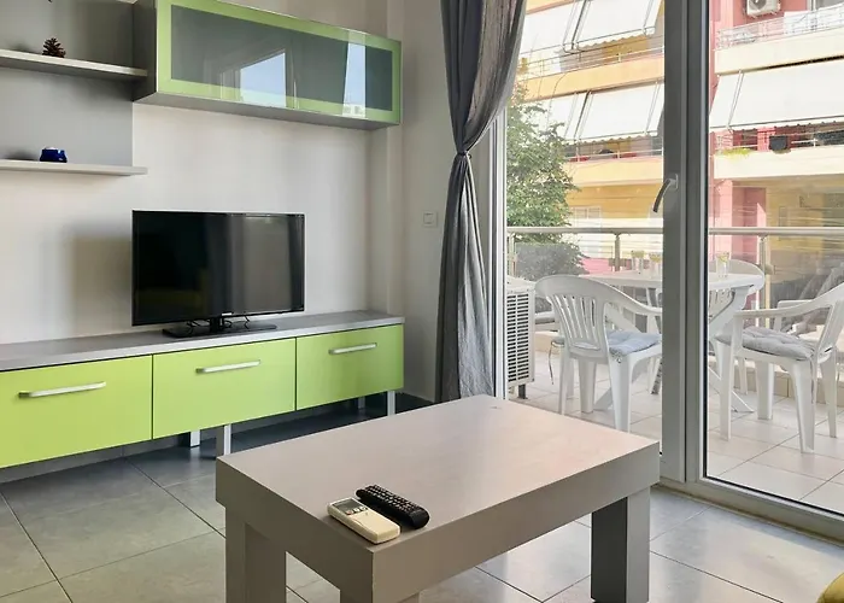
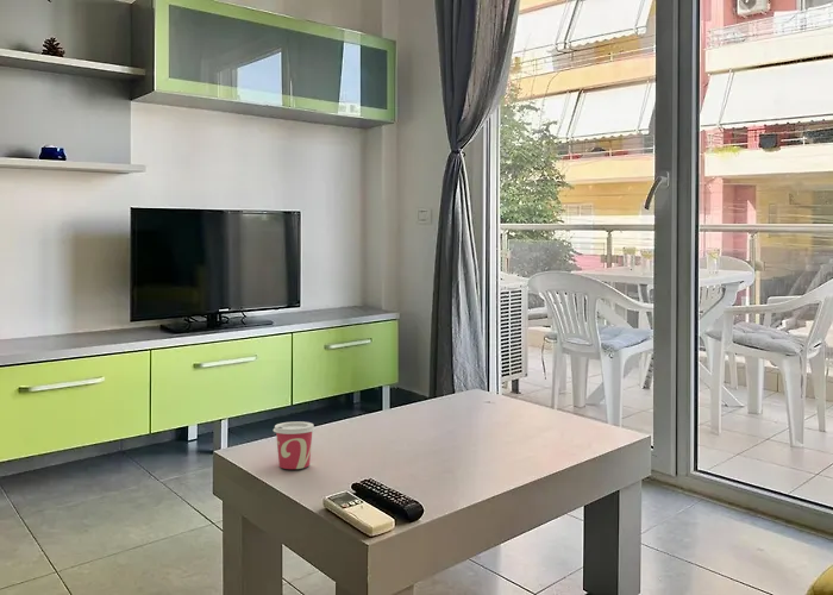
+ cup [273,420,317,470]
